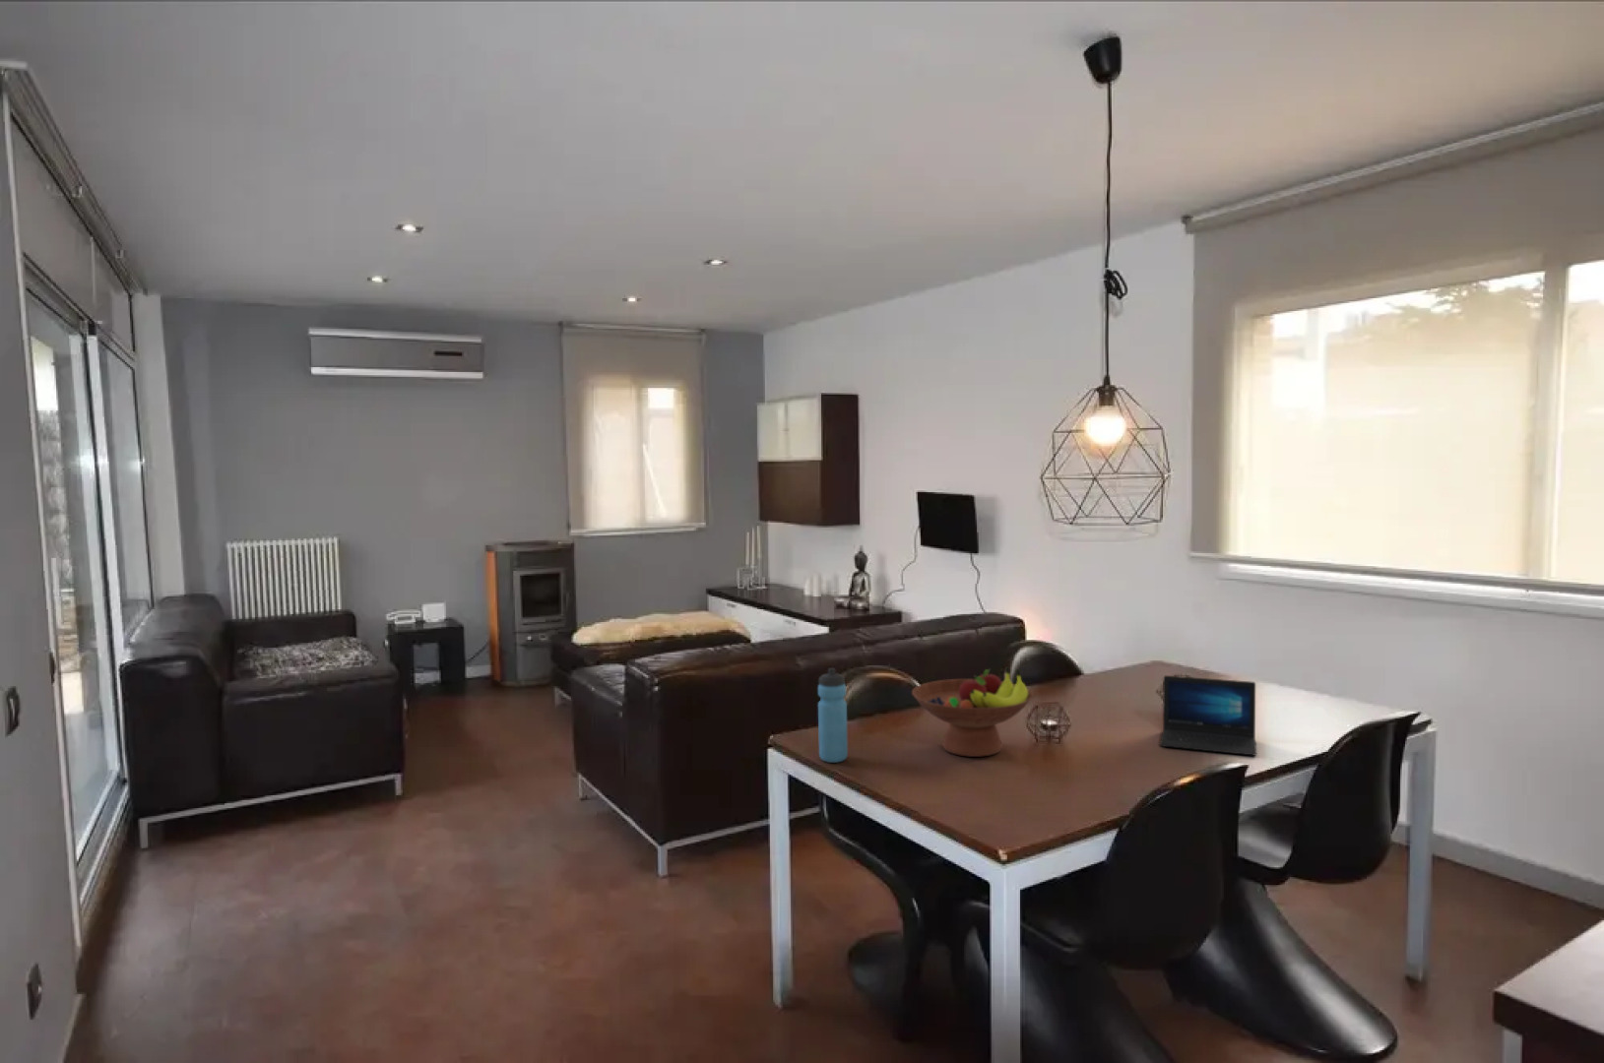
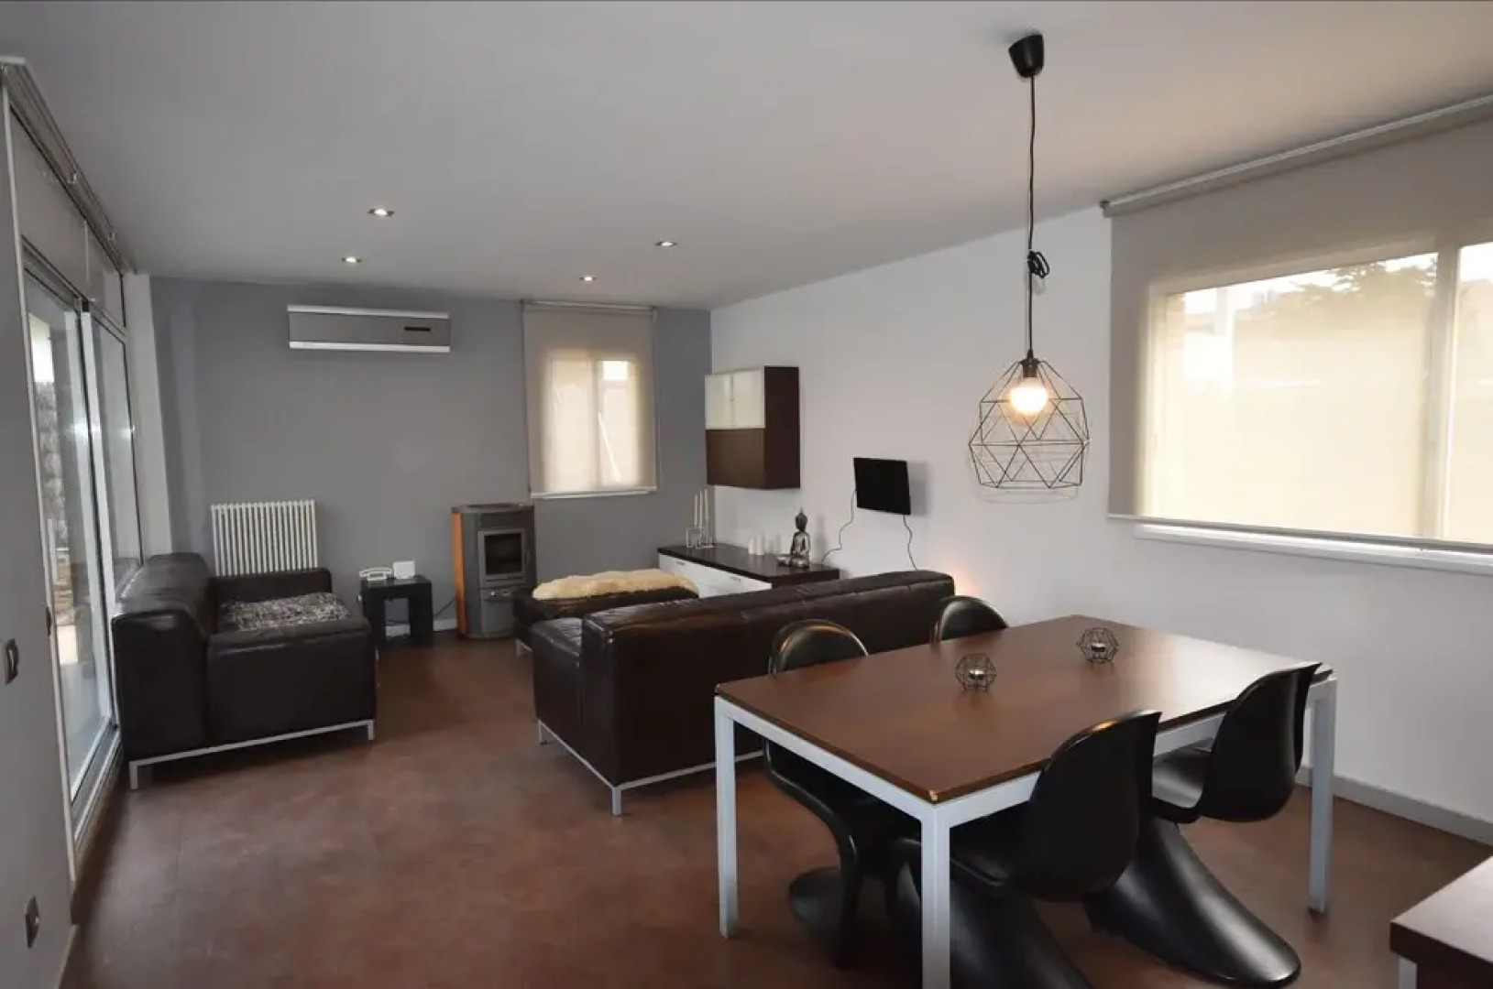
- laptop [1159,675,1258,757]
- water bottle [817,667,848,764]
- fruit bowl [911,666,1035,758]
